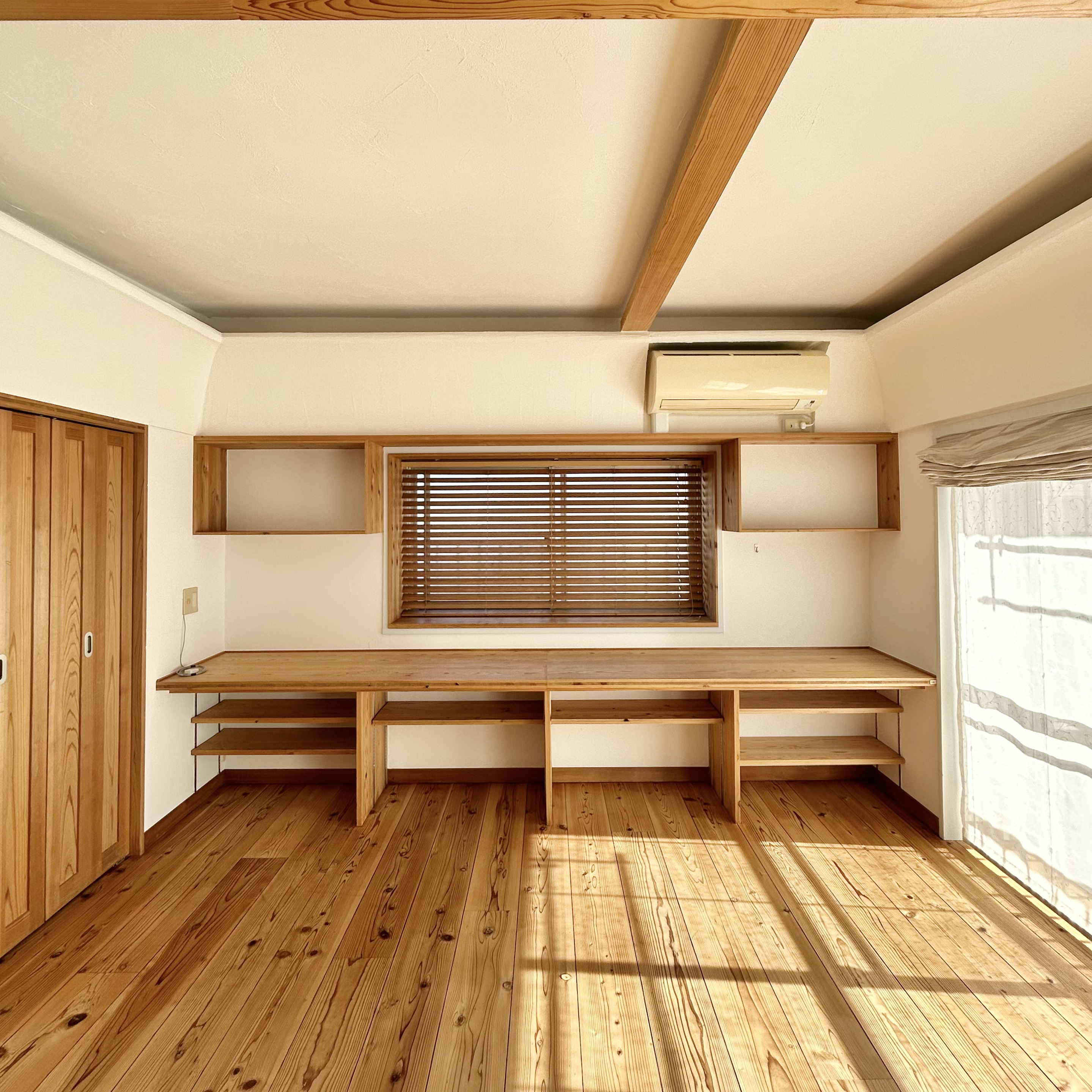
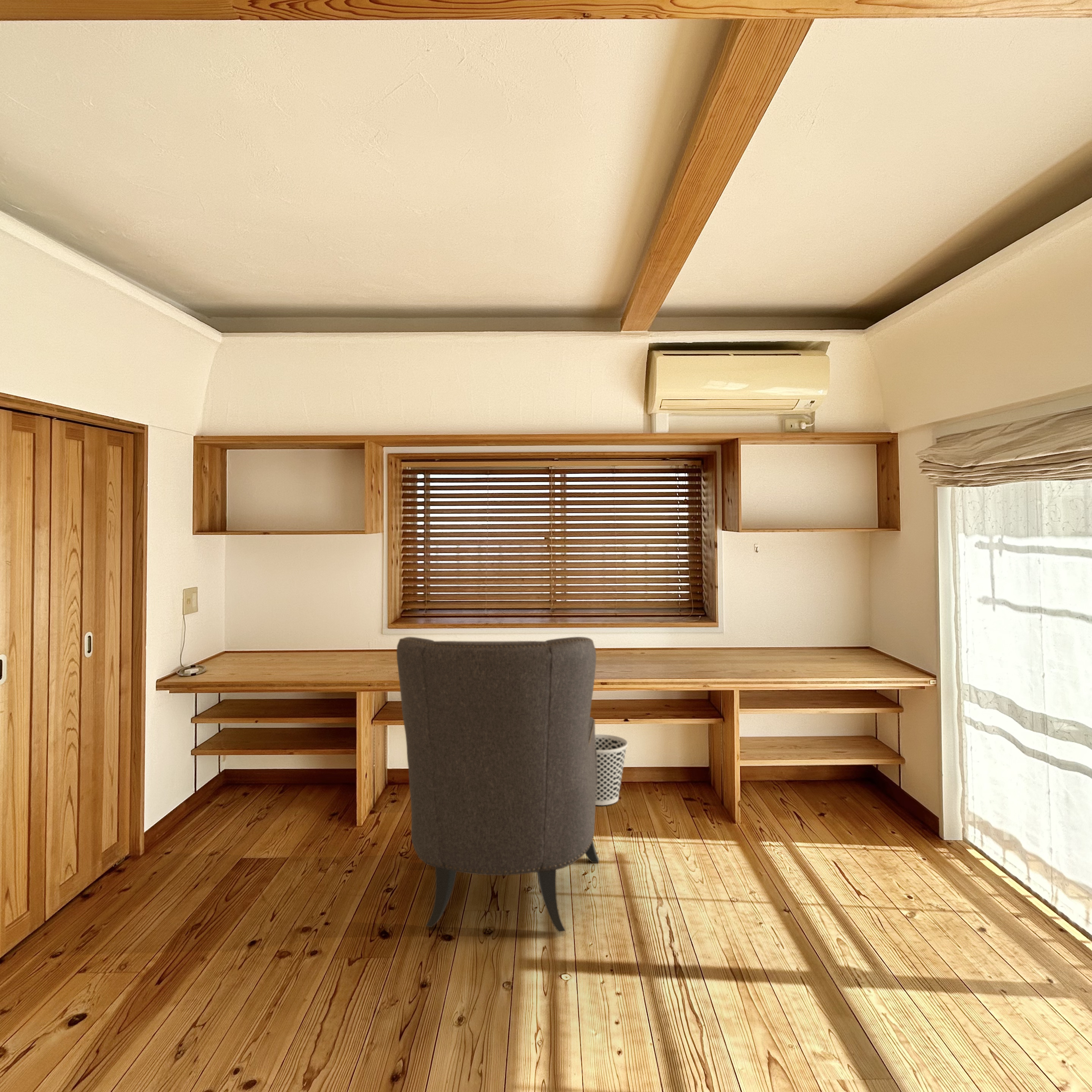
+ wastebasket [595,734,628,806]
+ chair [396,636,599,933]
